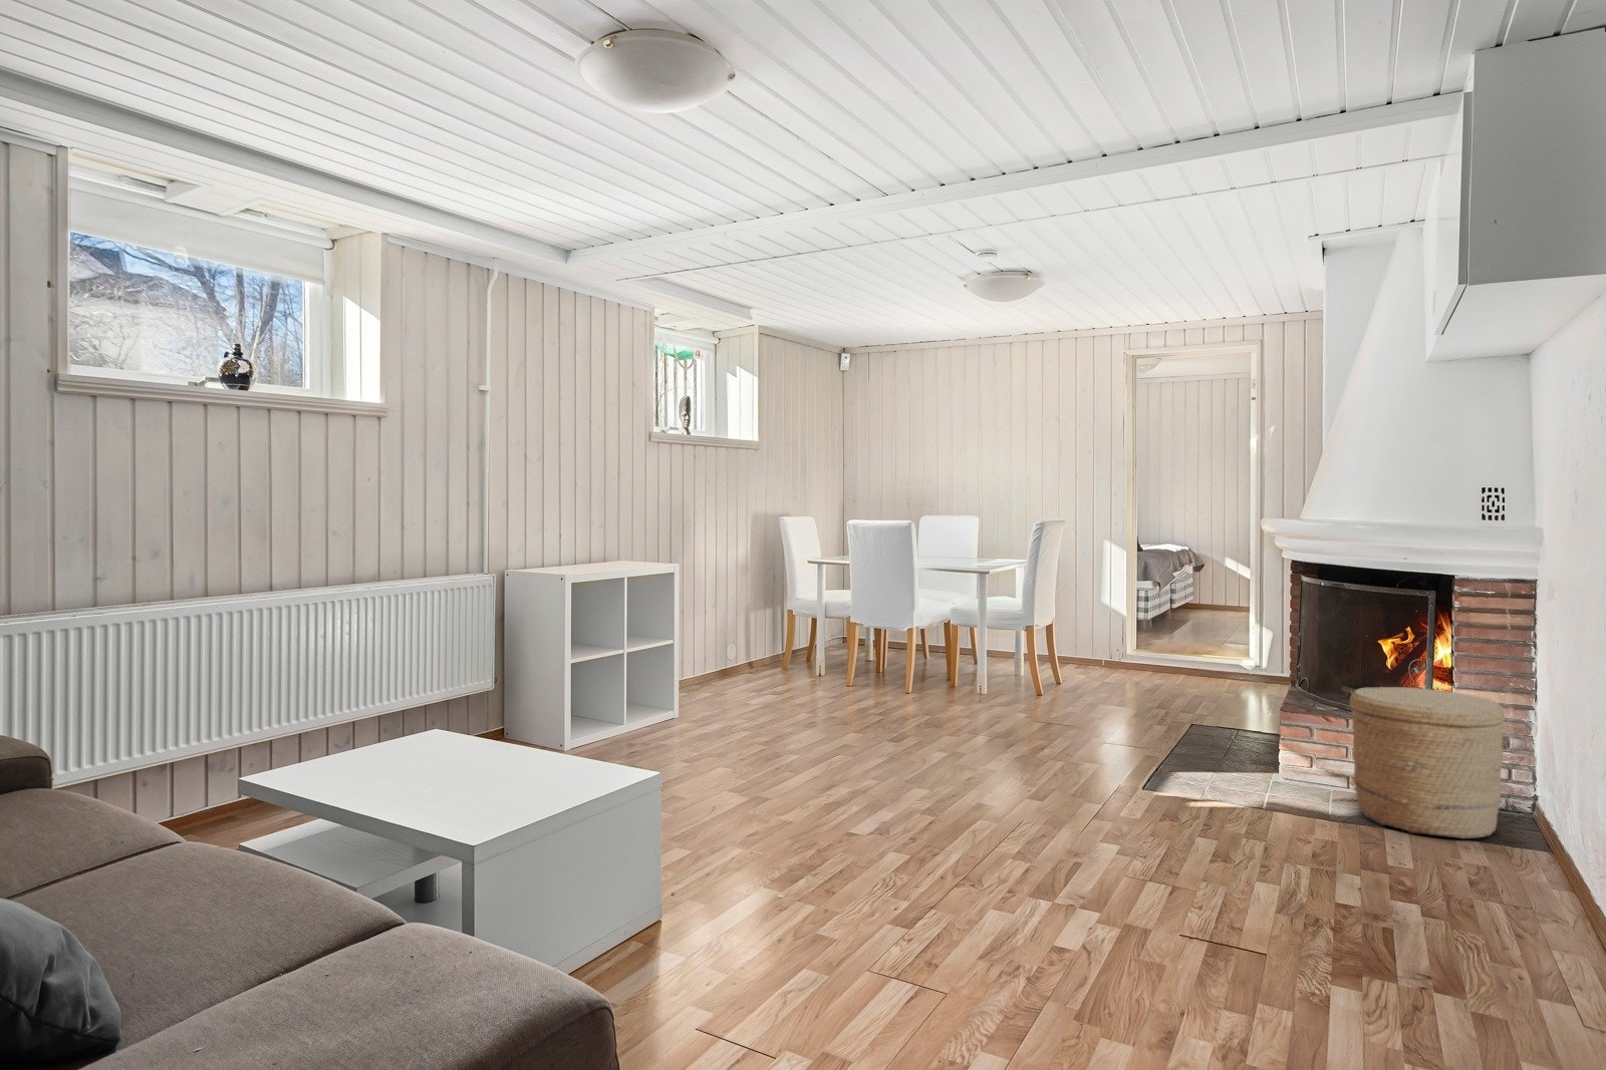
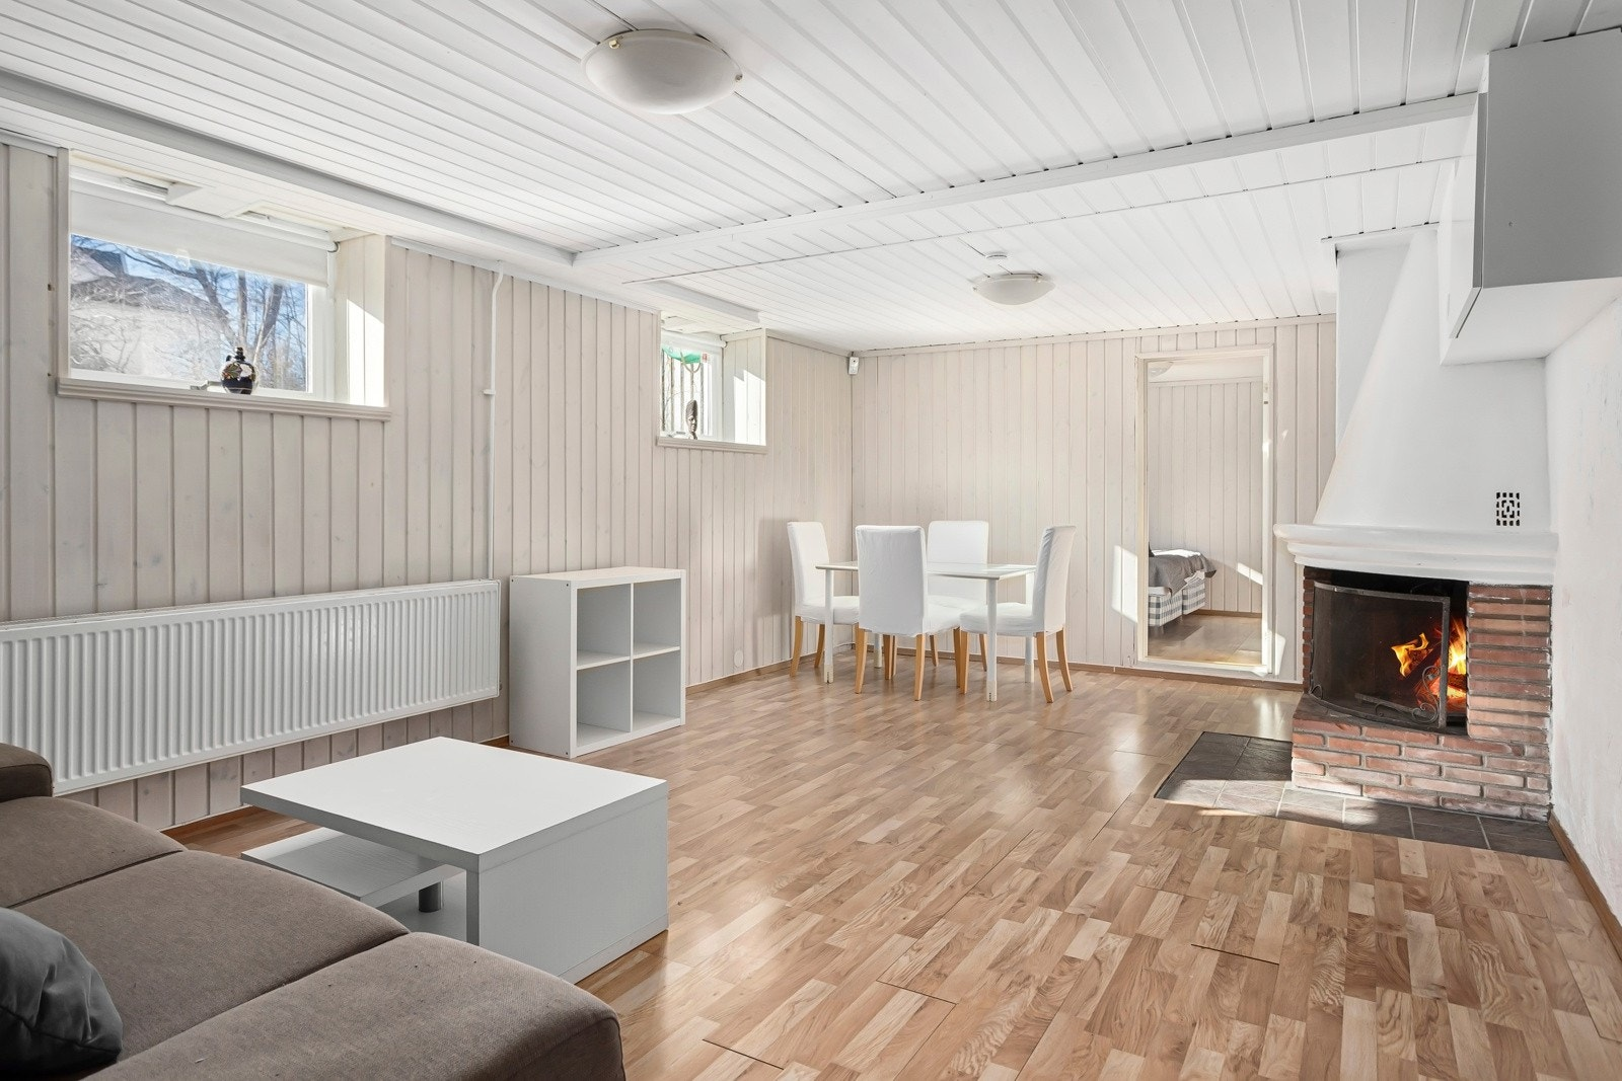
- woven basket [1349,685,1506,840]
